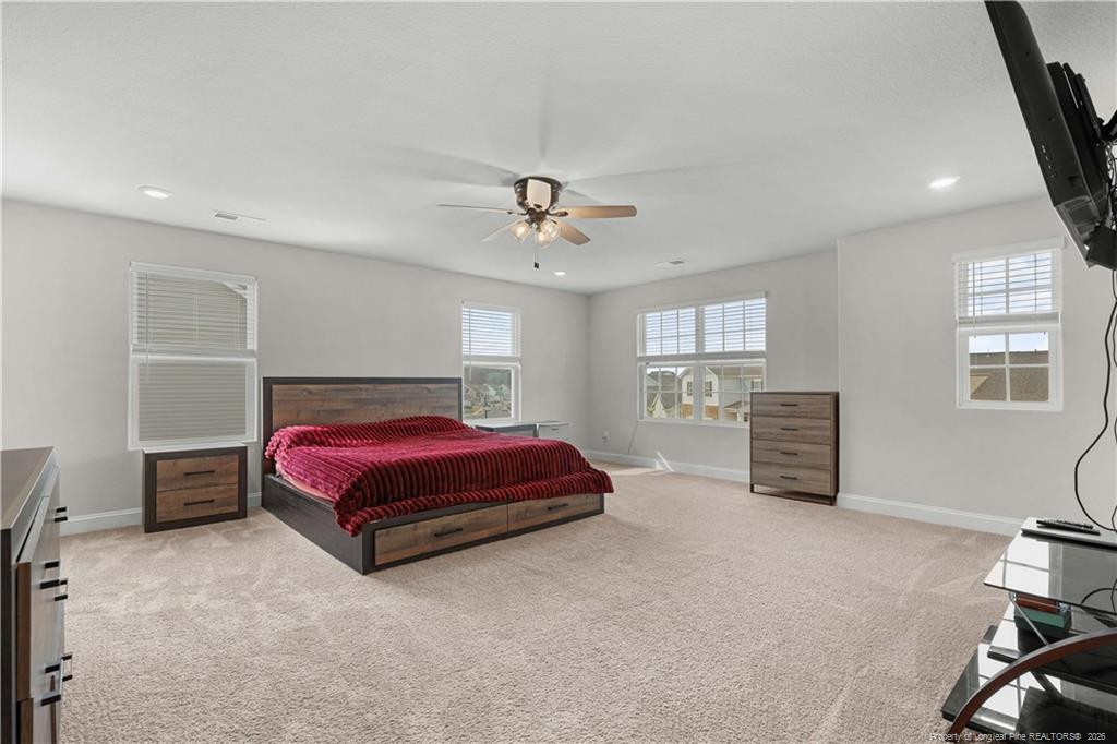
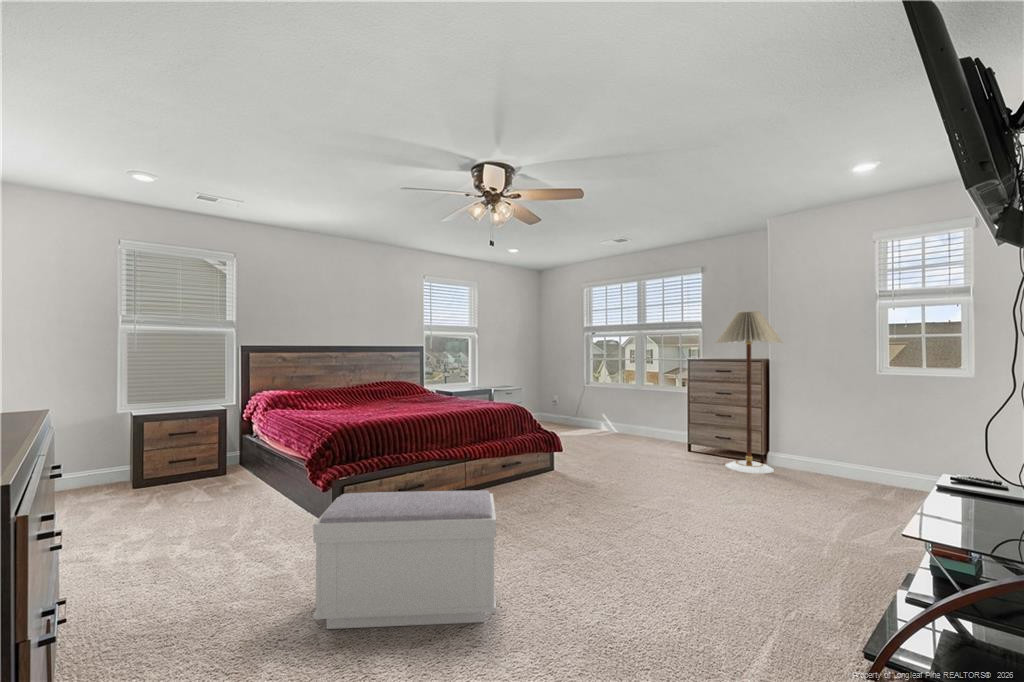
+ bench [312,490,497,630]
+ floor lamp [714,310,785,474]
